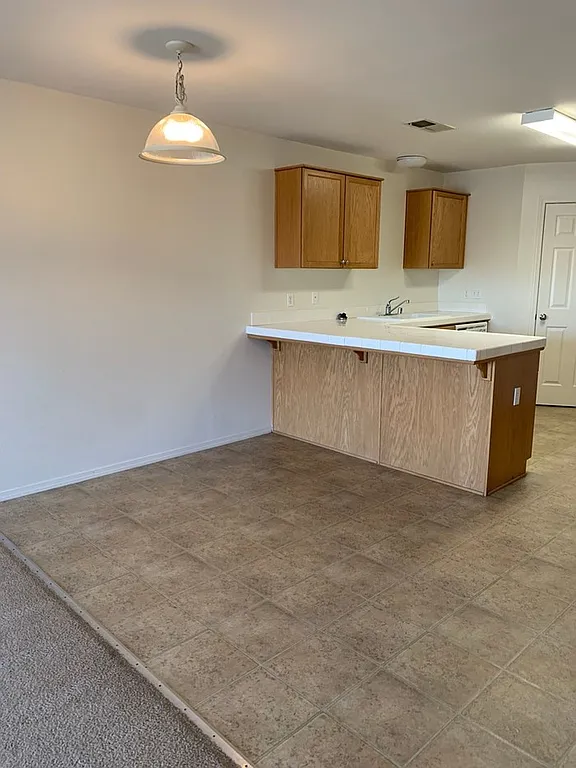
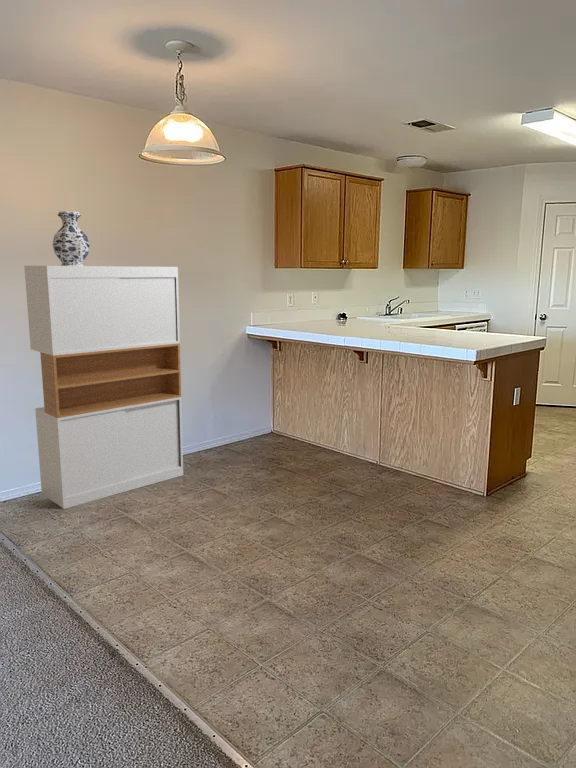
+ vase [52,210,91,266]
+ cupboard [23,265,184,510]
